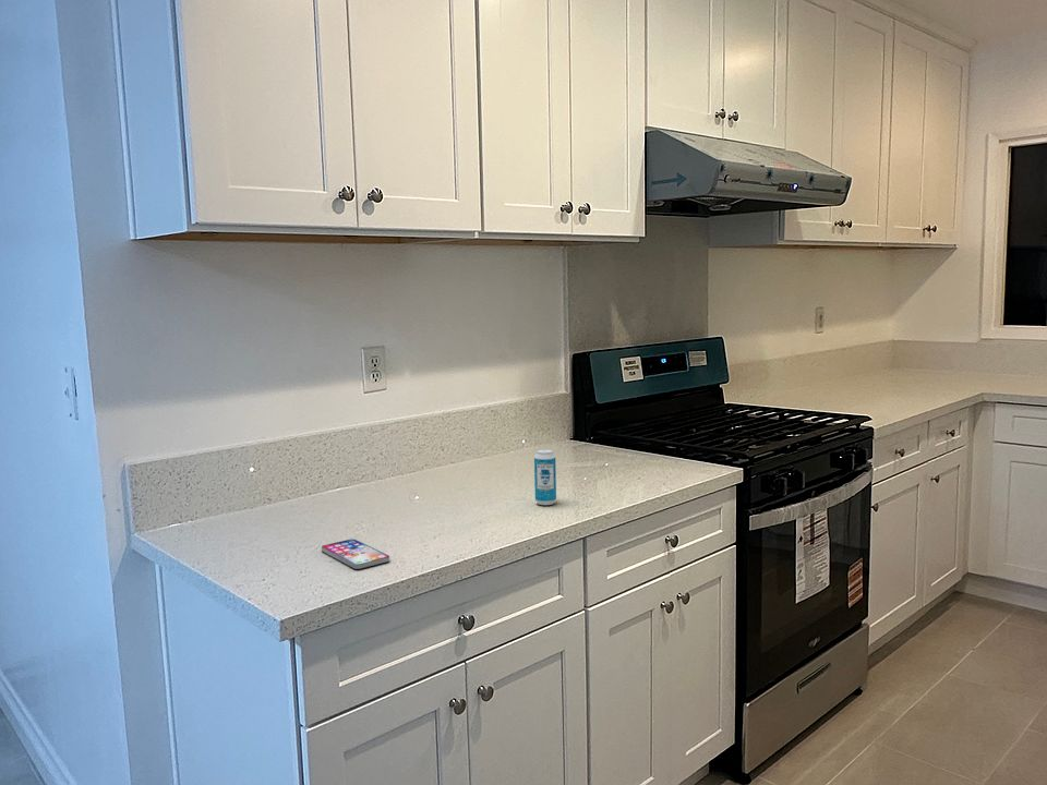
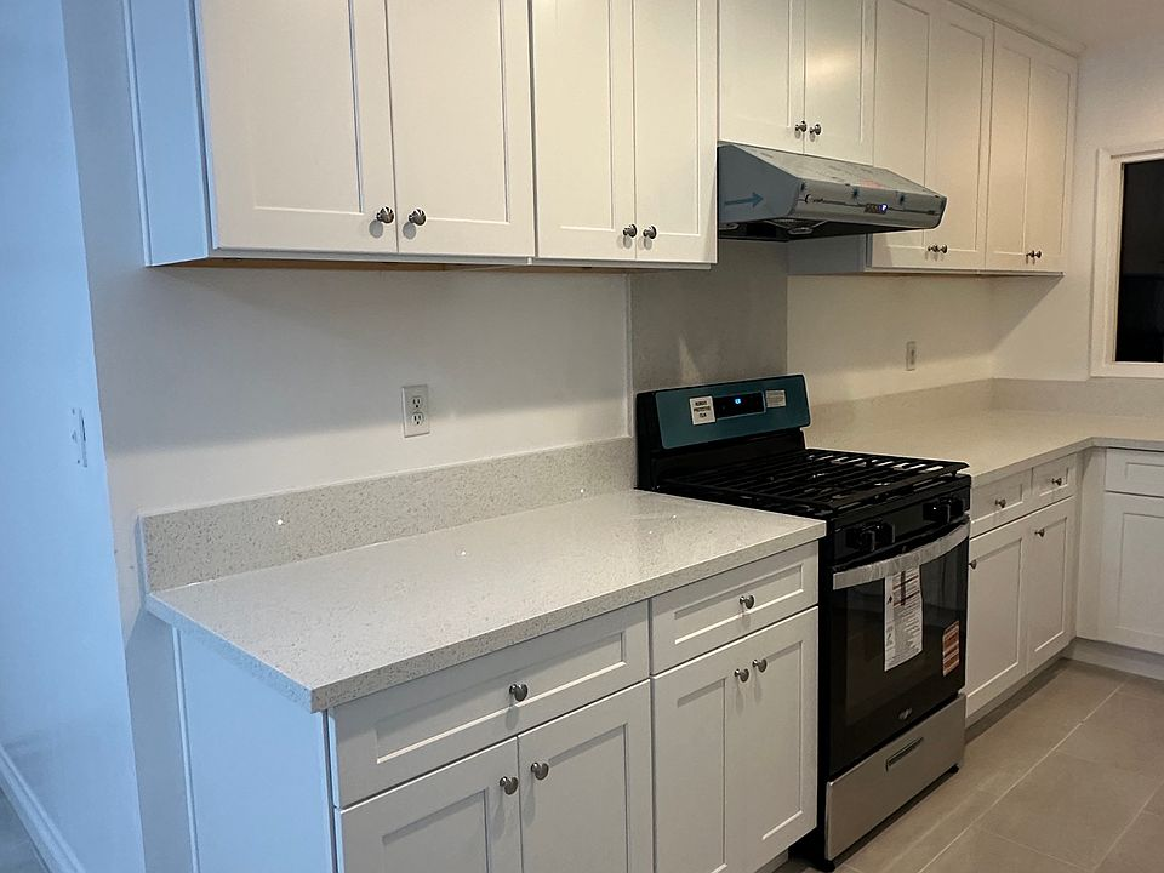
- beverage can [533,448,557,506]
- smartphone [321,539,390,570]
